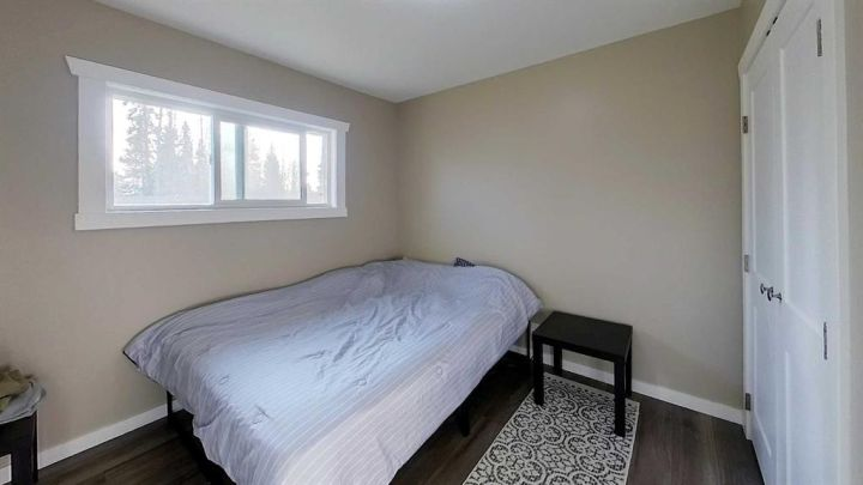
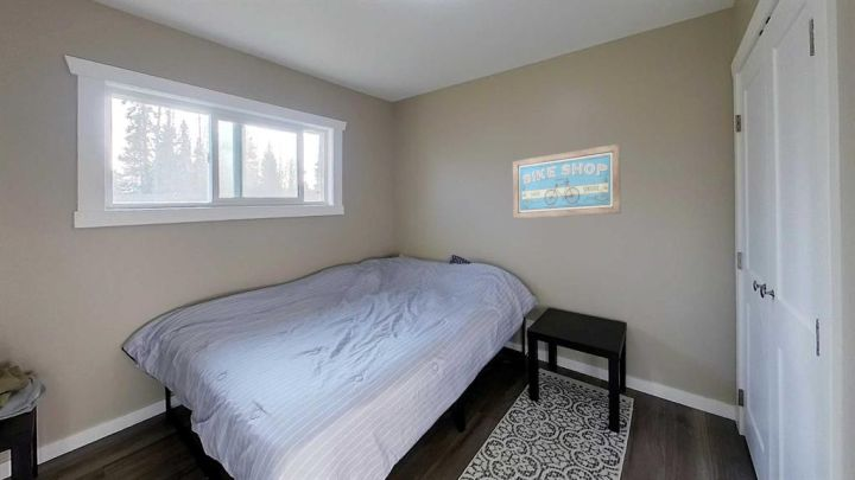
+ wall art [512,142,622,220]
